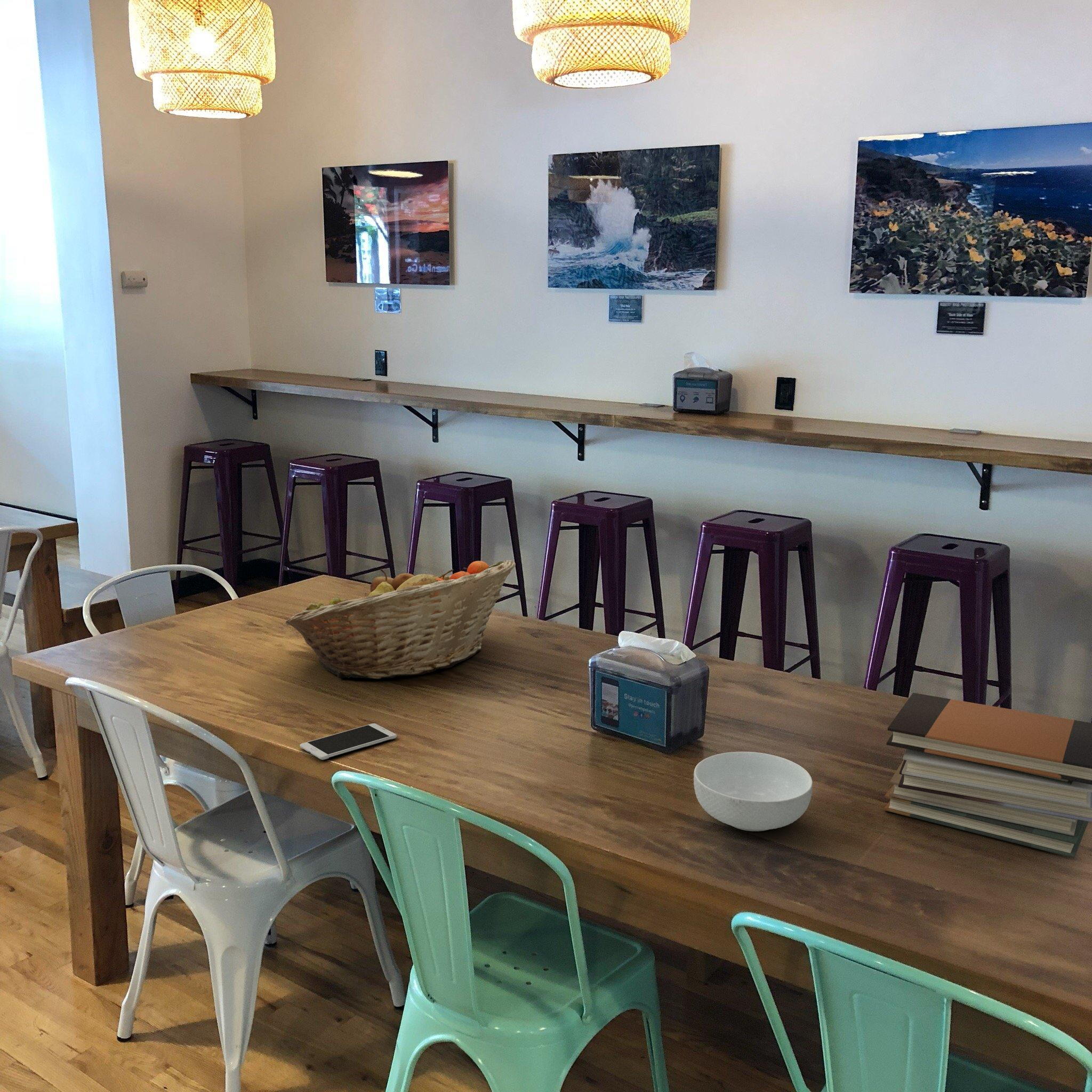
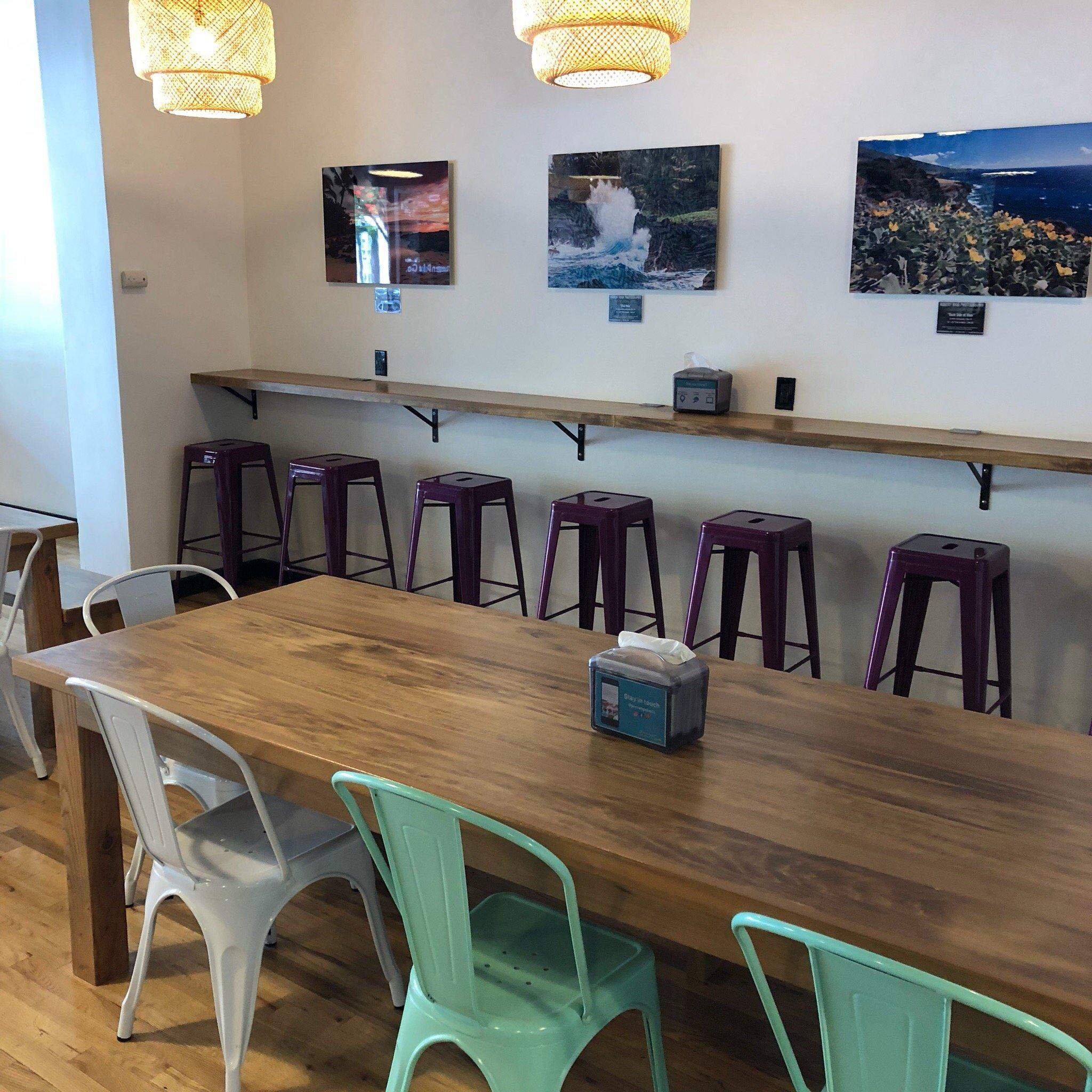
- book stack [884,692,1092,858]
- cereal bowl [693,751,813,832]
- smartphone [299,723,397,760]
- fruit basket [285,559,516,679]
